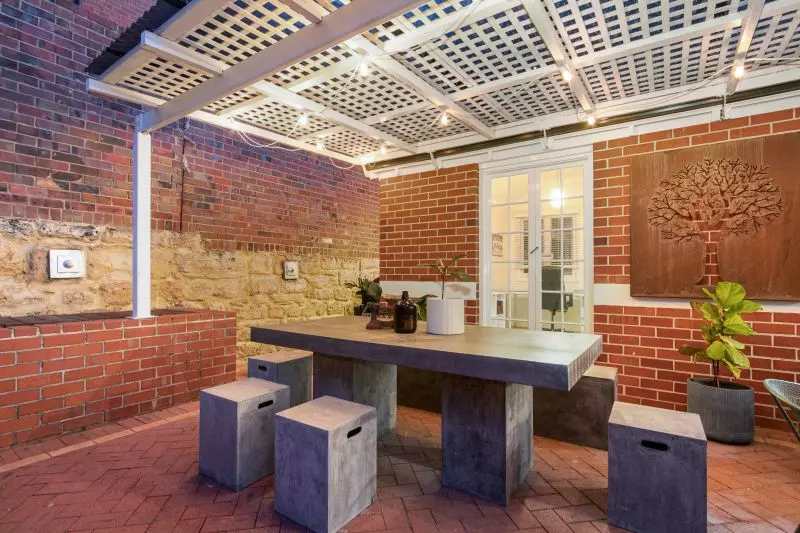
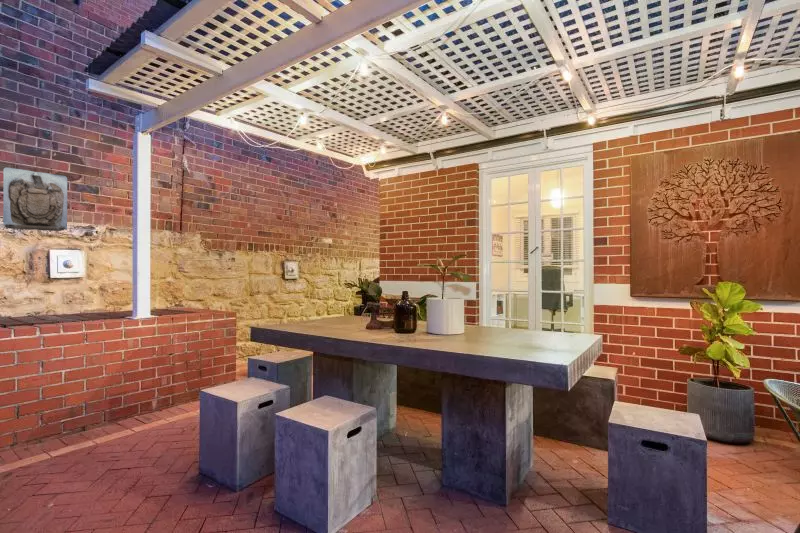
+ wall sculpture [2,166,68,232]
